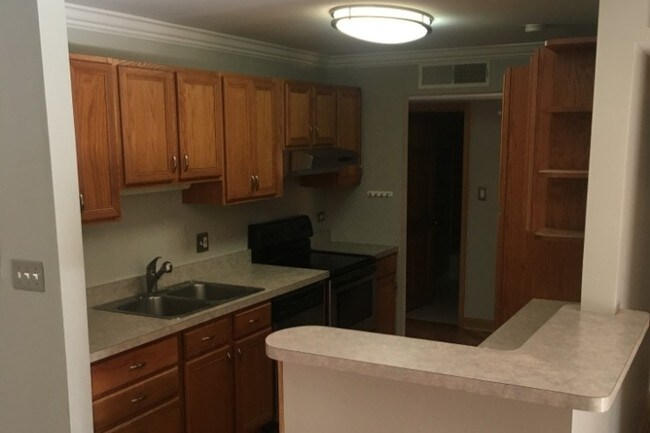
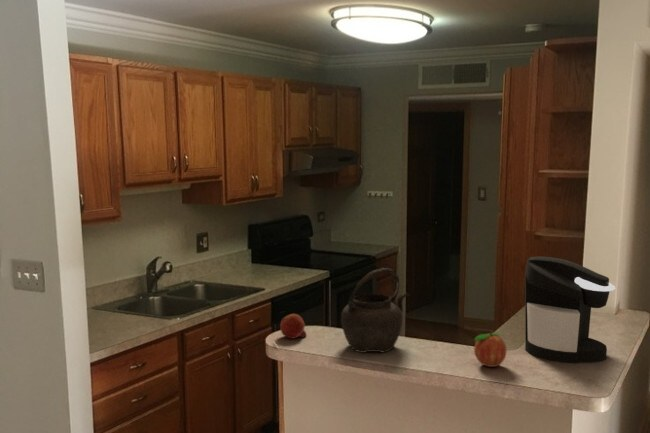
+ kettle [340,267,410,354]
+ fruit [279,313,308,340]
+ coffee maker [524,255,616,364]
+ fruit [473,329,507,368]
